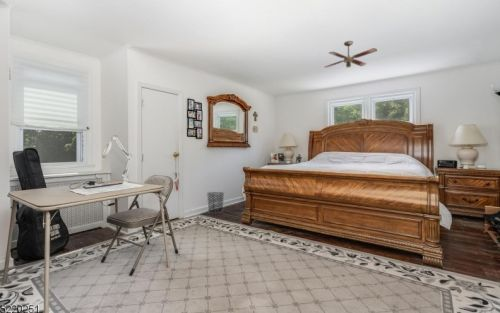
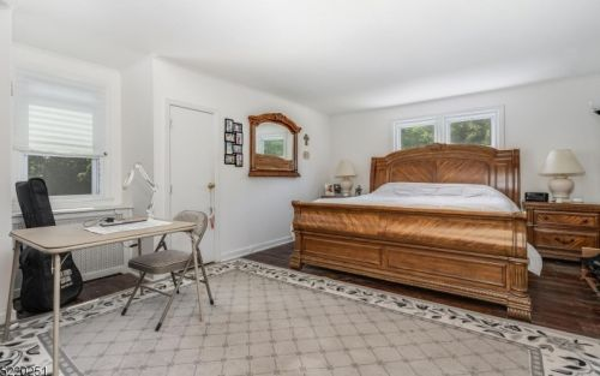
- ceiling fan [324,40,378,68]
- waste bin [206,191,226,215]
